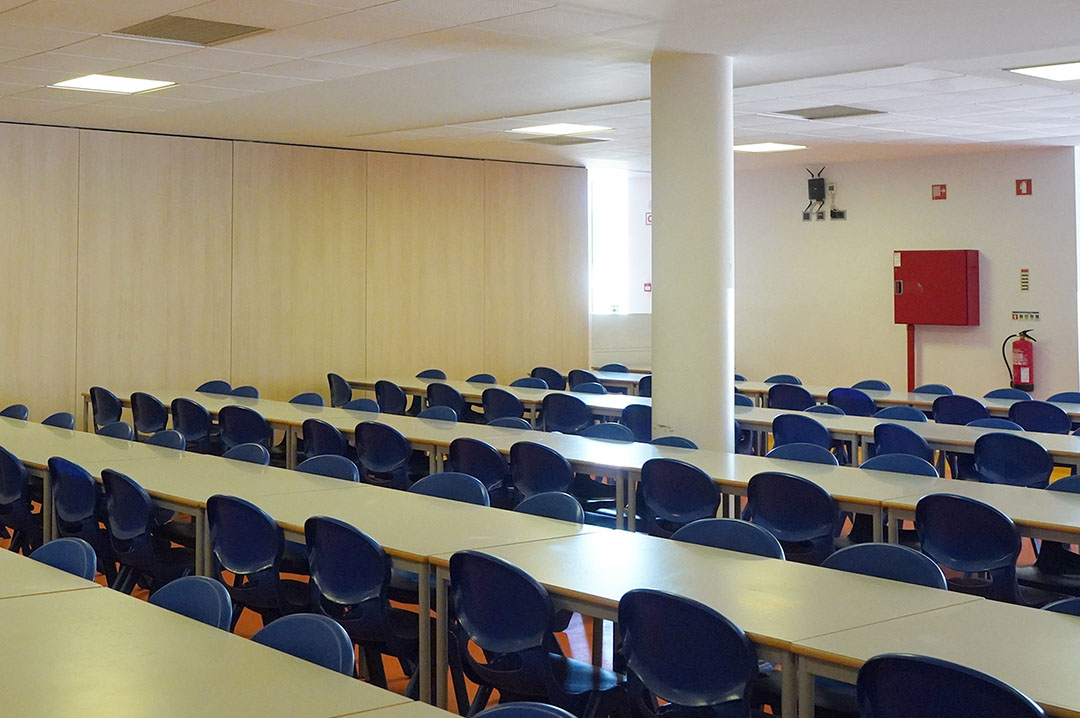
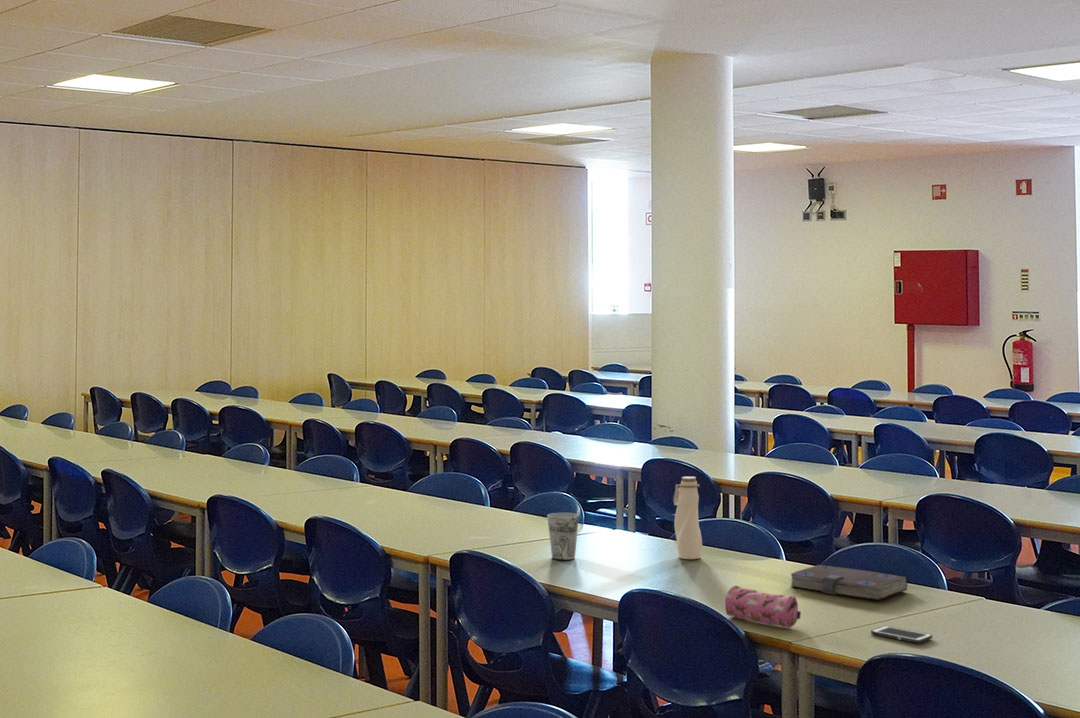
+ cell phone [870,625,933,644]
+ cup [546,512,580,561]
+ book [789,564,909,601]
+ water bottle [672,476,703,560]
+ pencil case [724,585,802,628]
